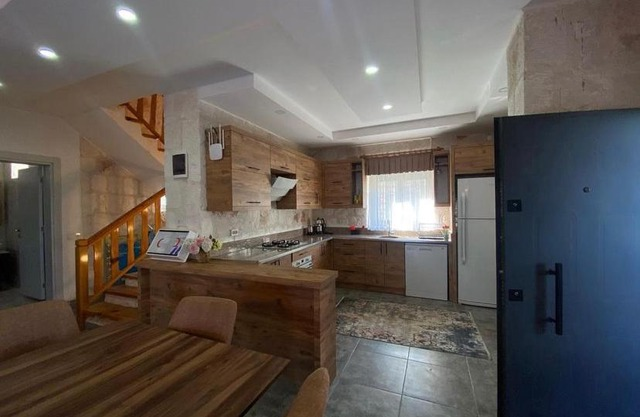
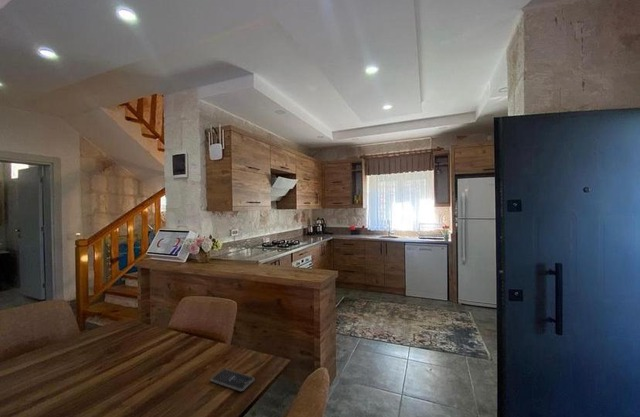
+ smartphone [210,368,255,392]
